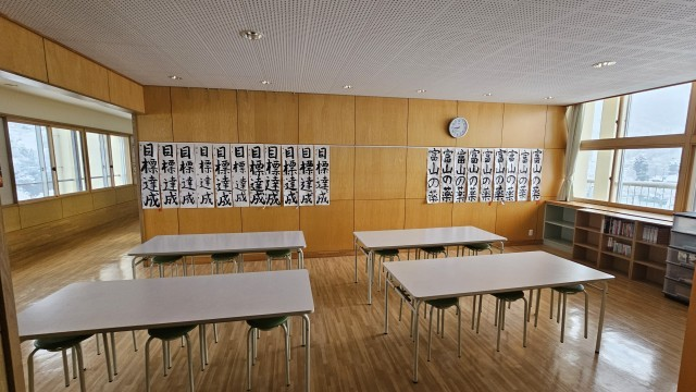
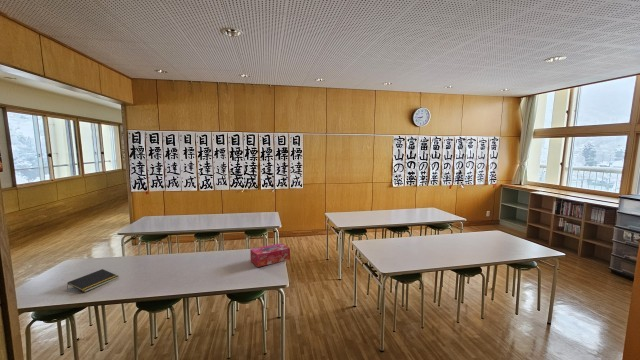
+ tissue box [249,242,291,268]
+ notepad [66,268,119,293]
